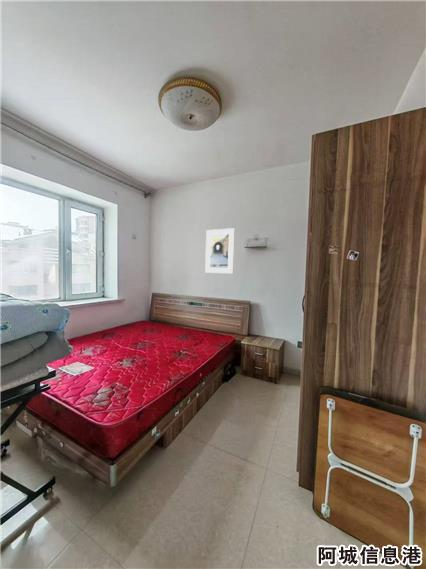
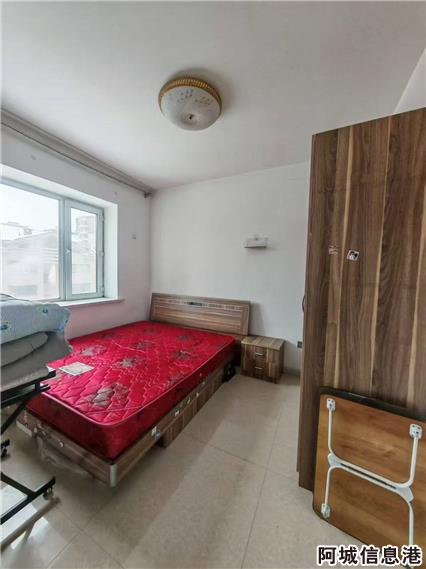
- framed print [204,227,235,274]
